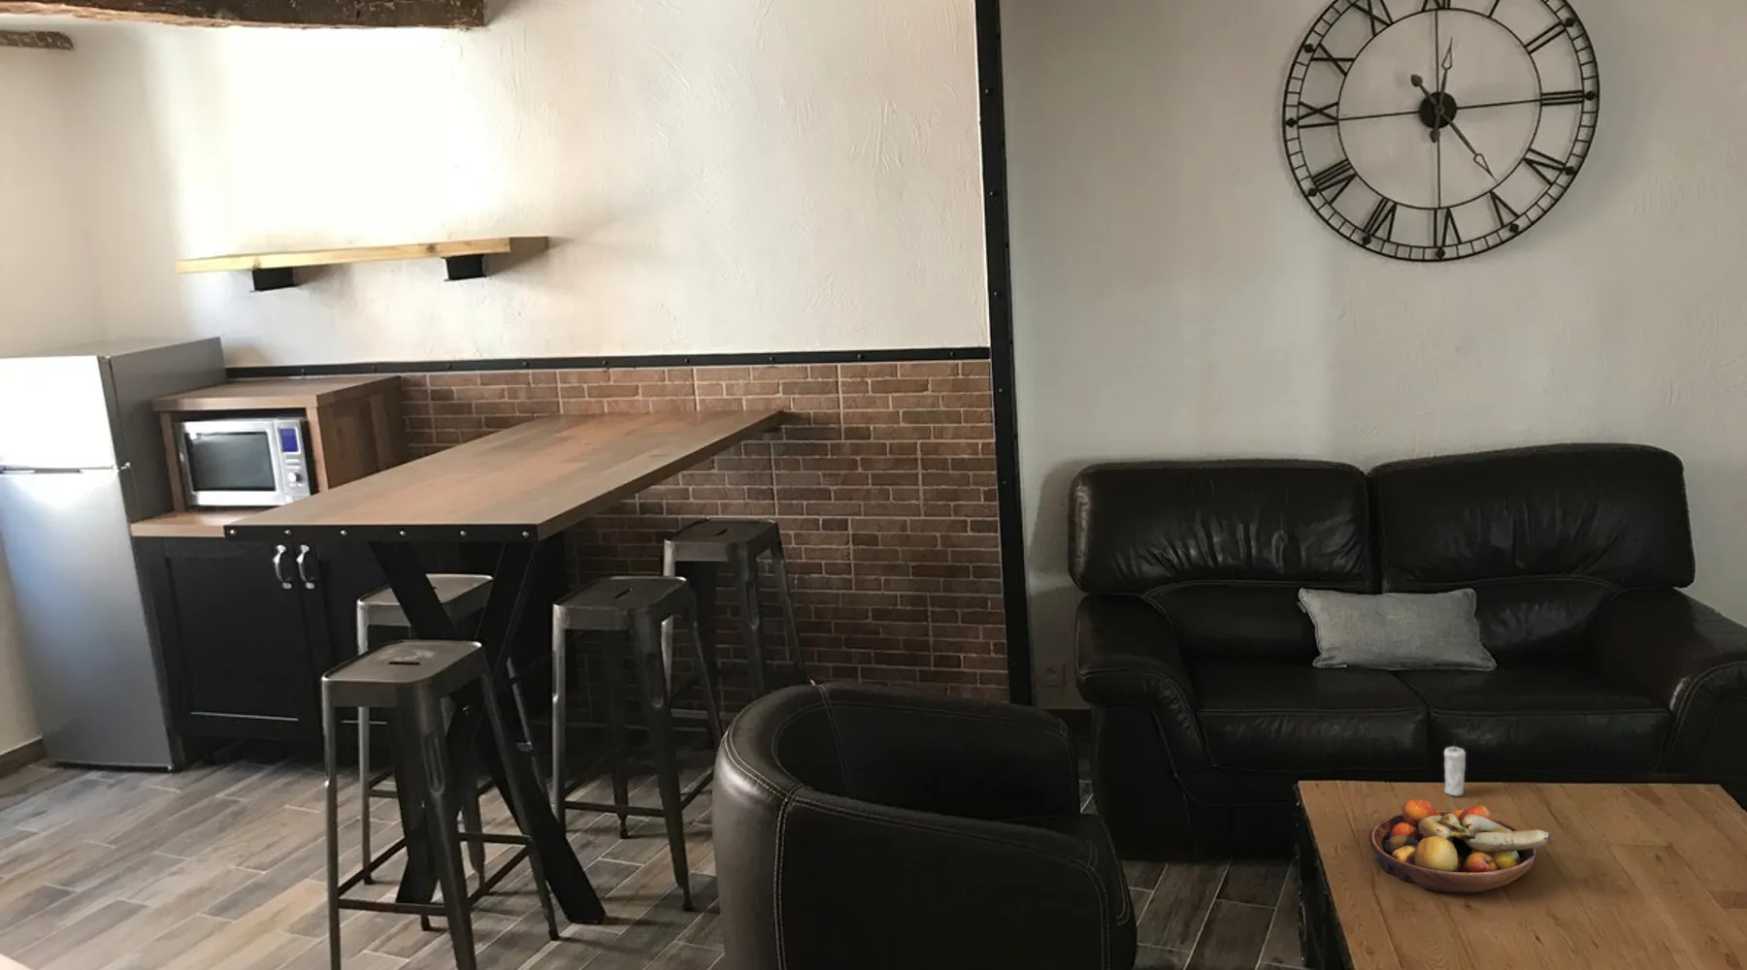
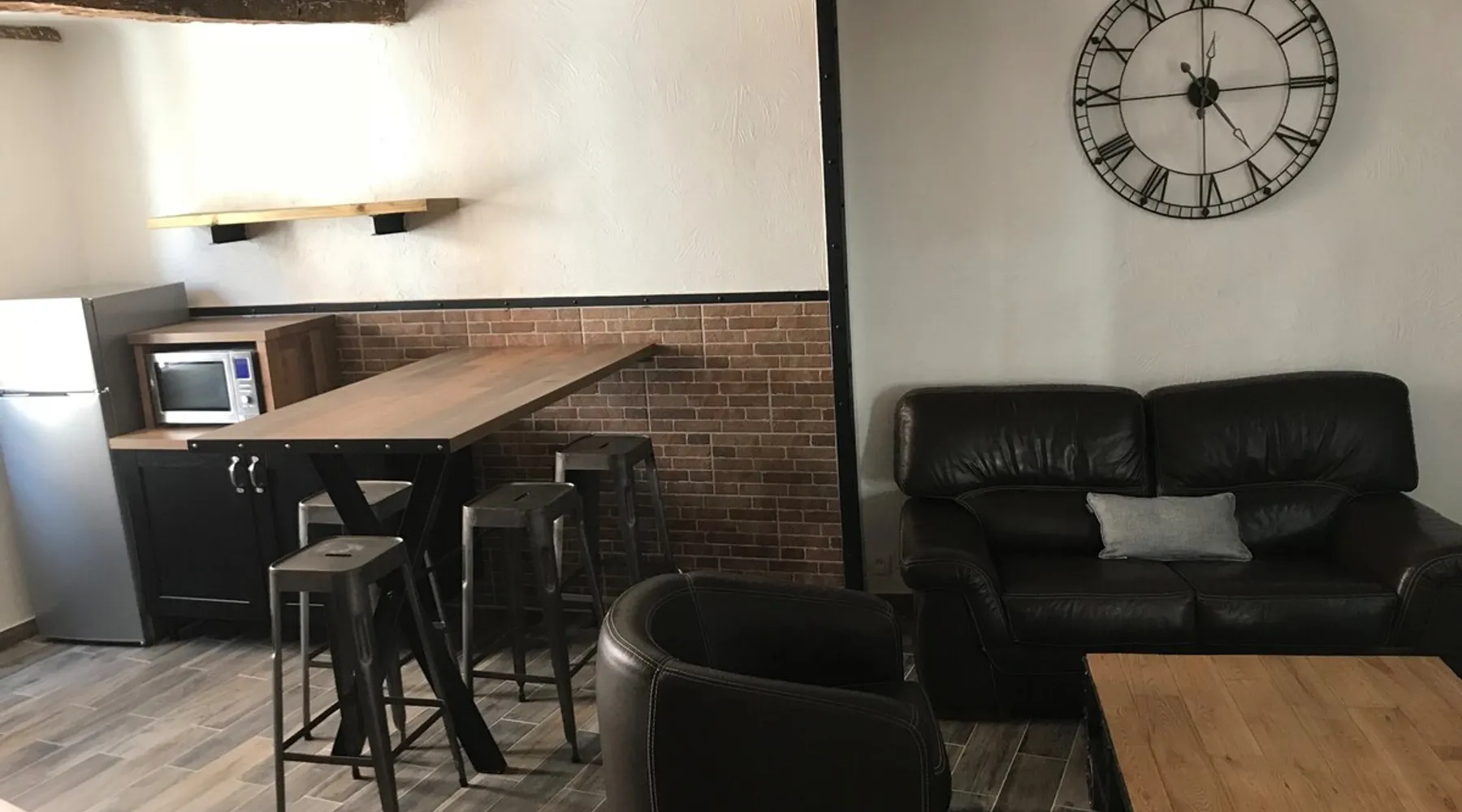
- candle [1443,738,1466,797]
- fruit bowl [1367,798,1552,895]
